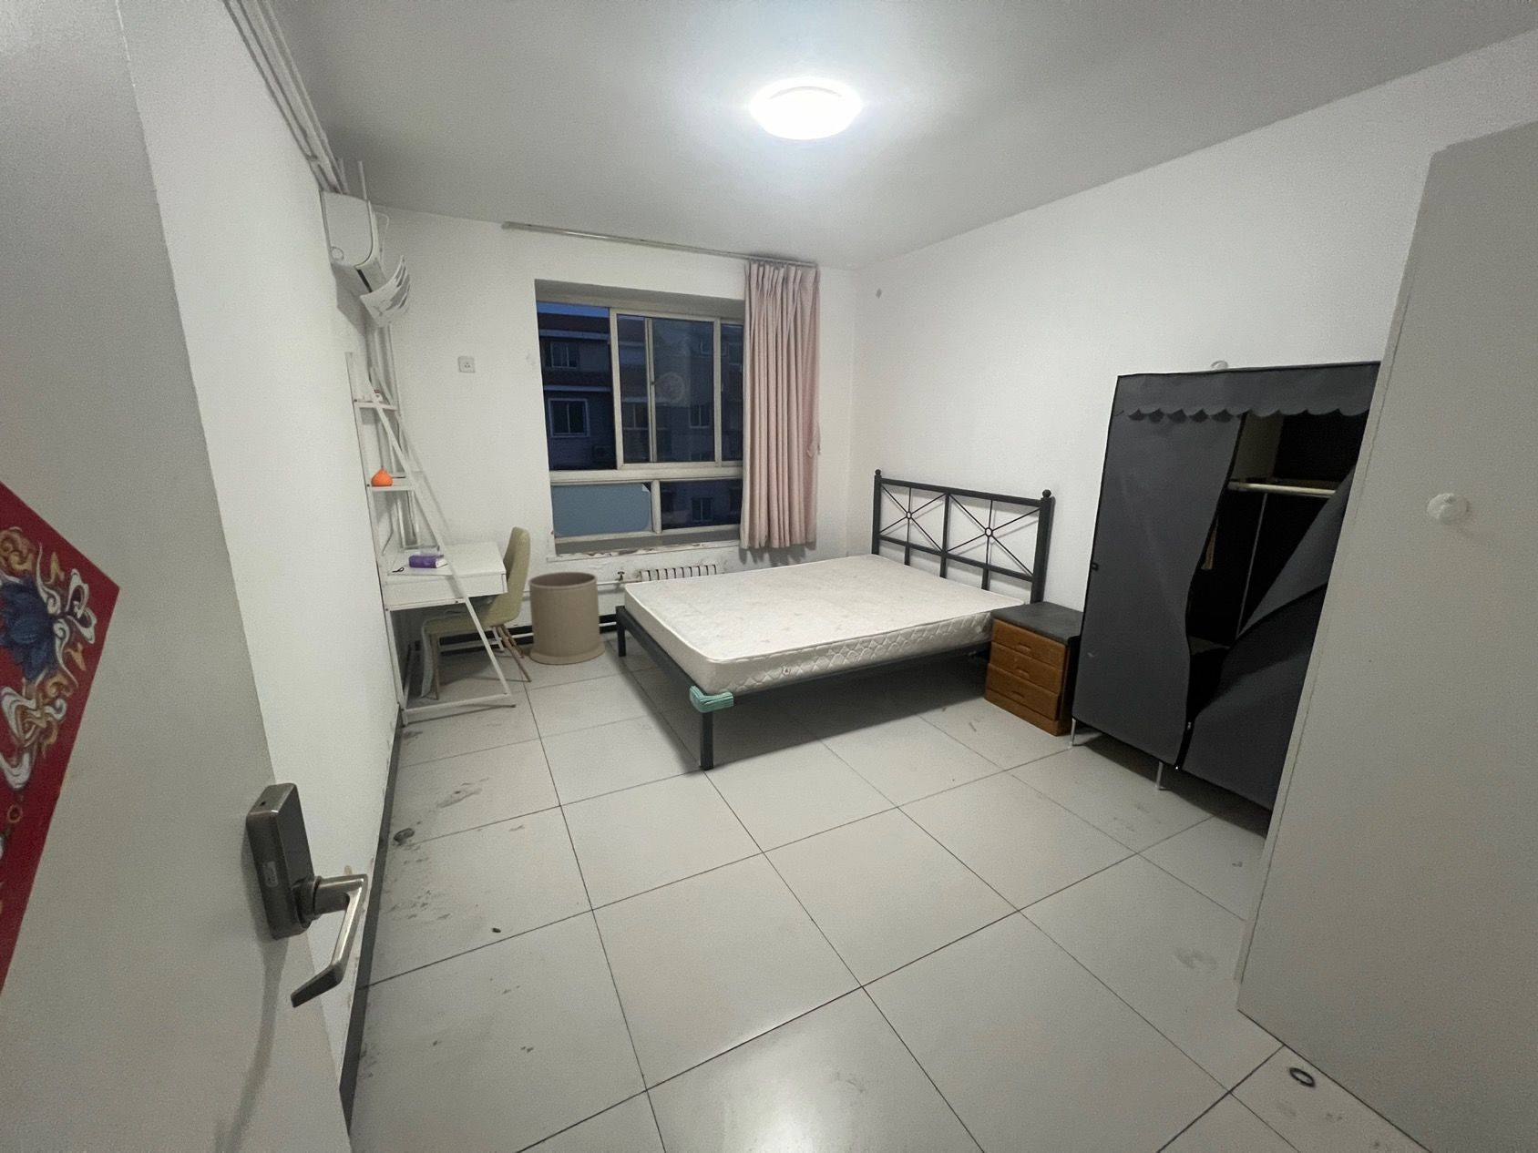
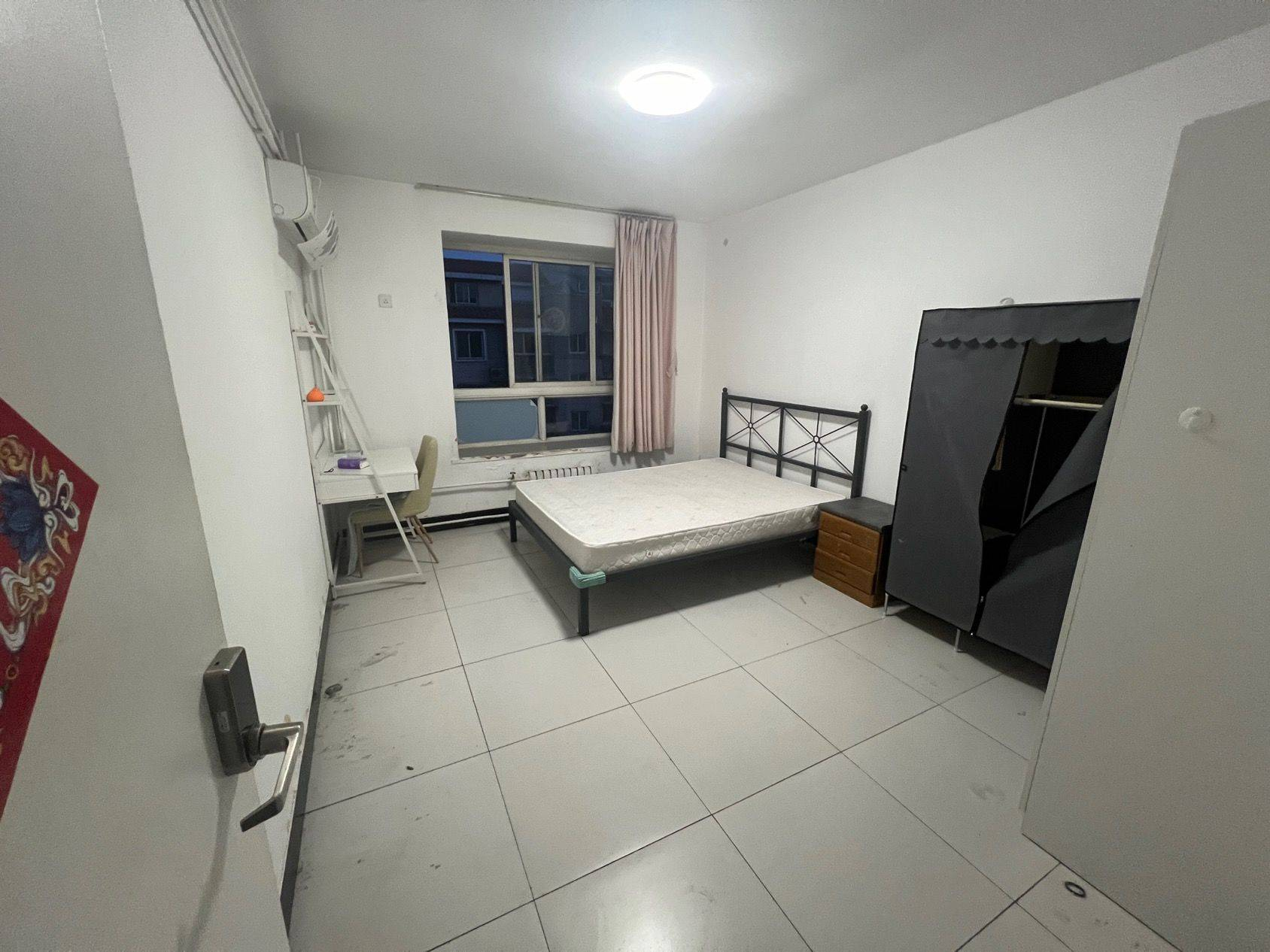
- trash can [528,570,606,666]
